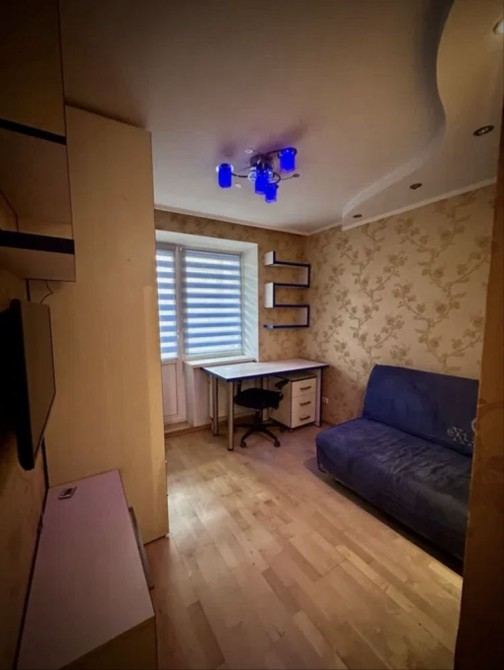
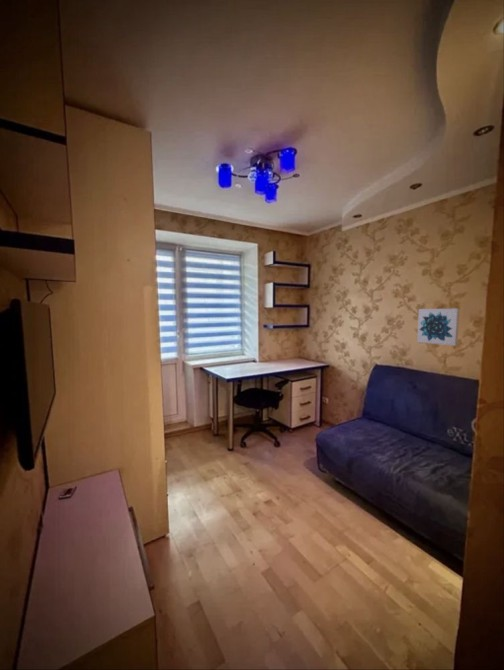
+ wall art [416,308,461,347]
